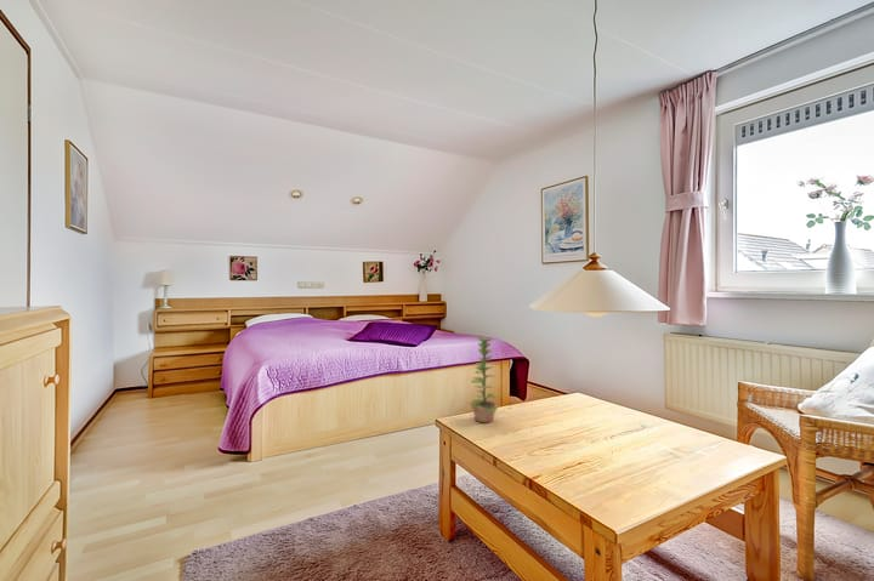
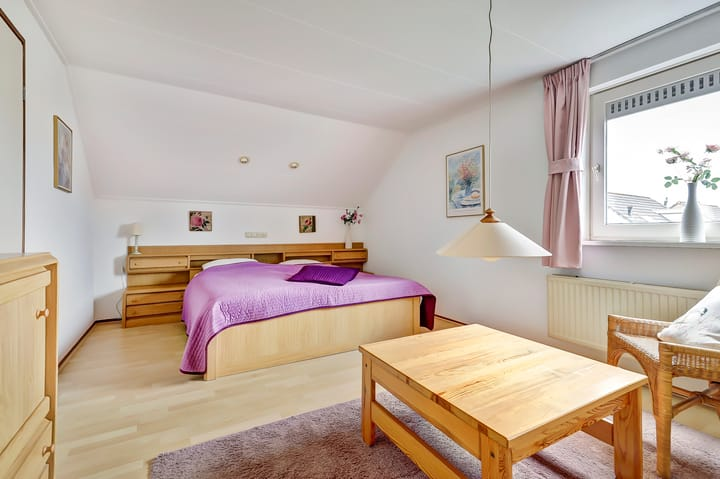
- plant [469,336,499,423]
